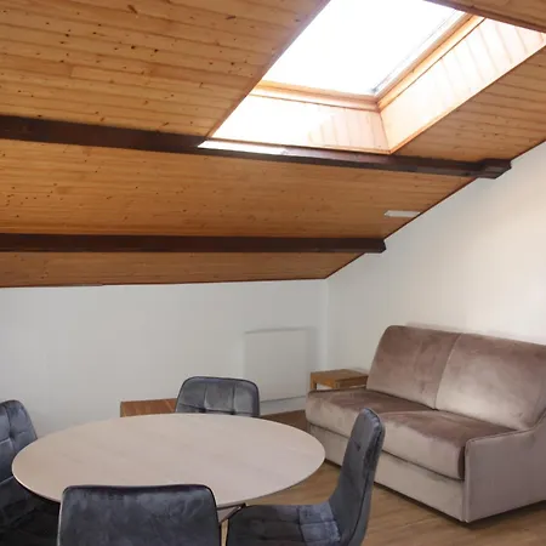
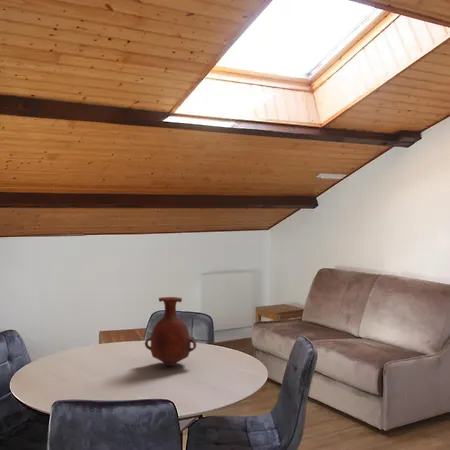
+ vase [144,296,197,367]
